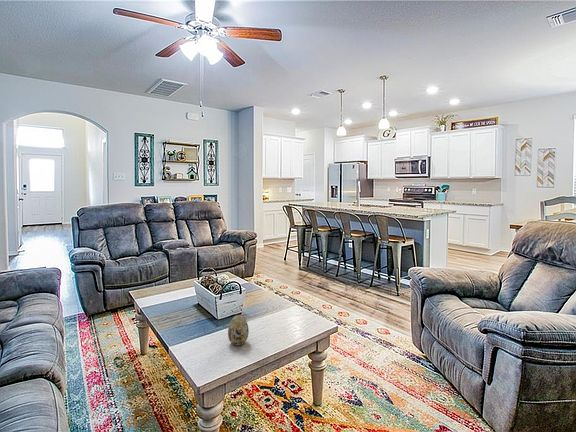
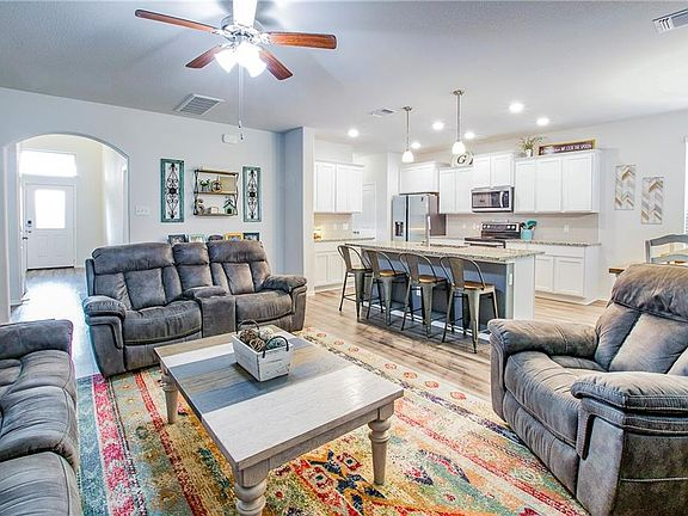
- decorative egg [227,314,250,346]
